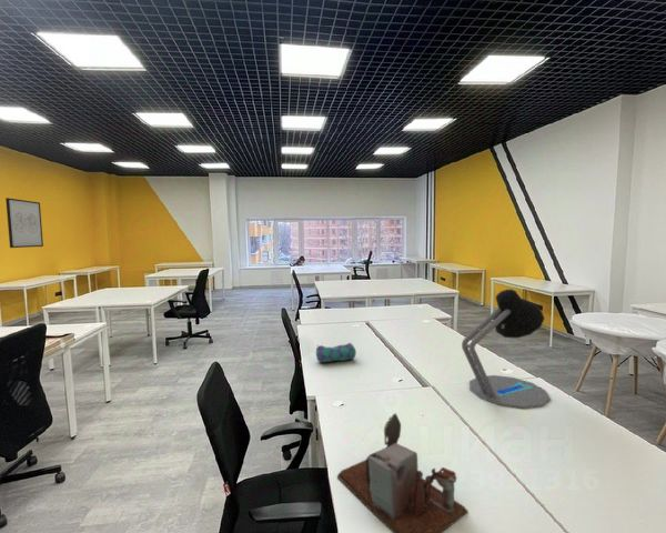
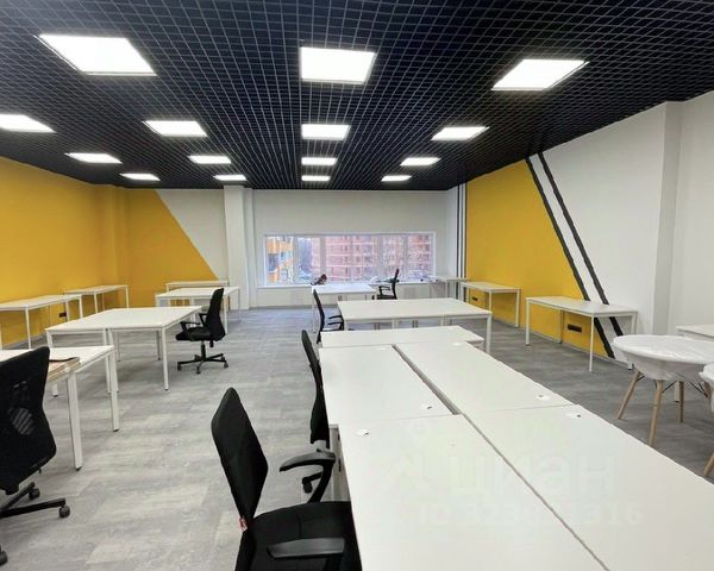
- desk lamp [461,289,551,410]
- pencil case [315,342,357,363]
- wall art [4,197,44,249]
- desk organizer [336,412,470,533]
